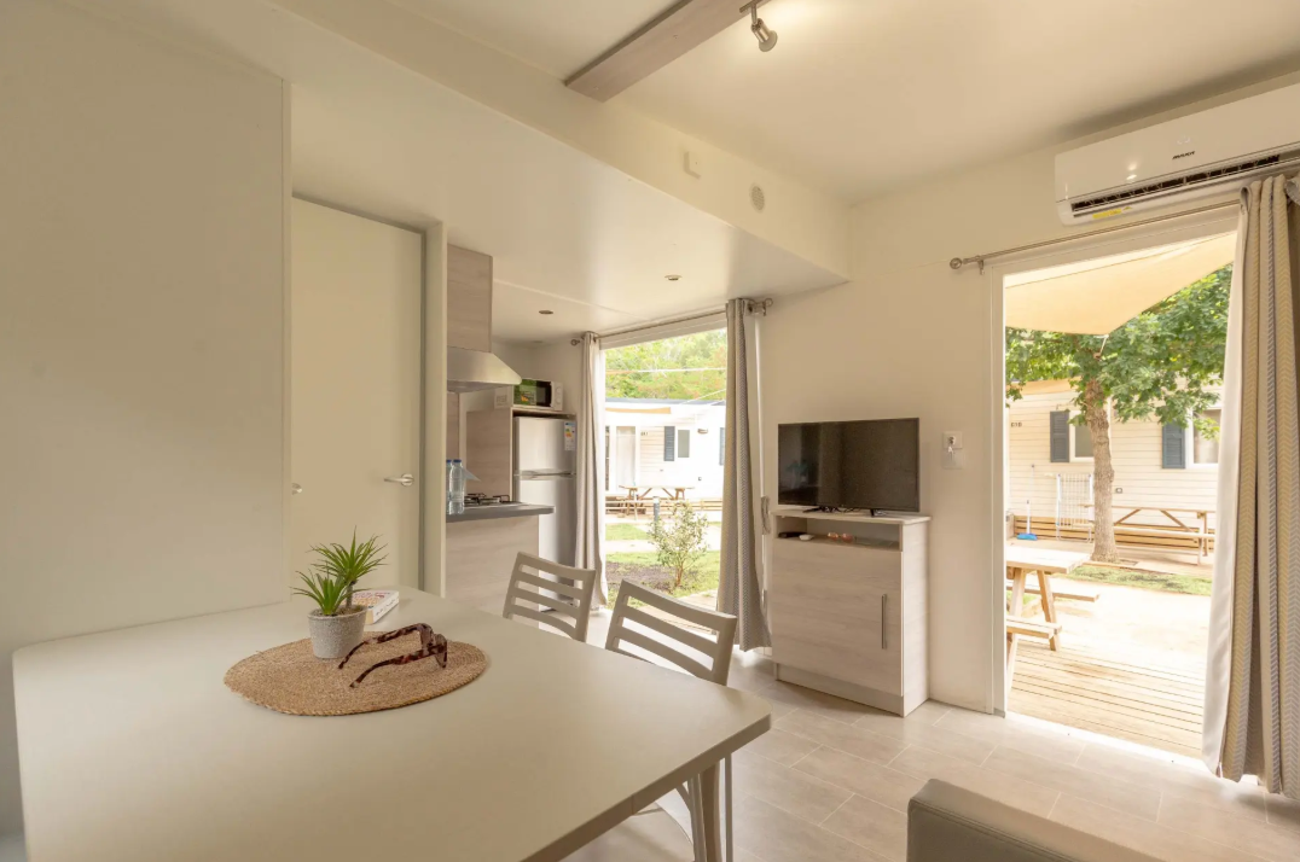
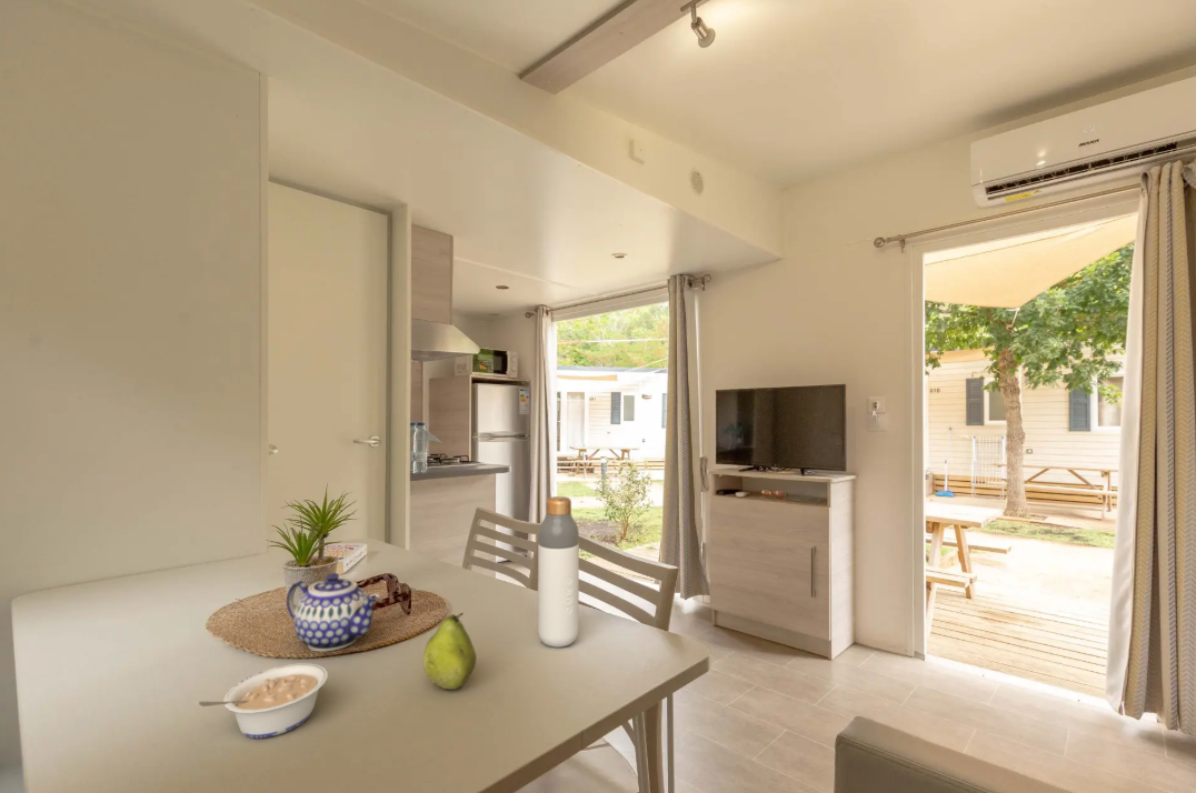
+ bottle [537,495,580,649]
+ teapot [286,572,382,653]
+ fruit [422,612,478,690]
+ legume [198,662,329,740]
